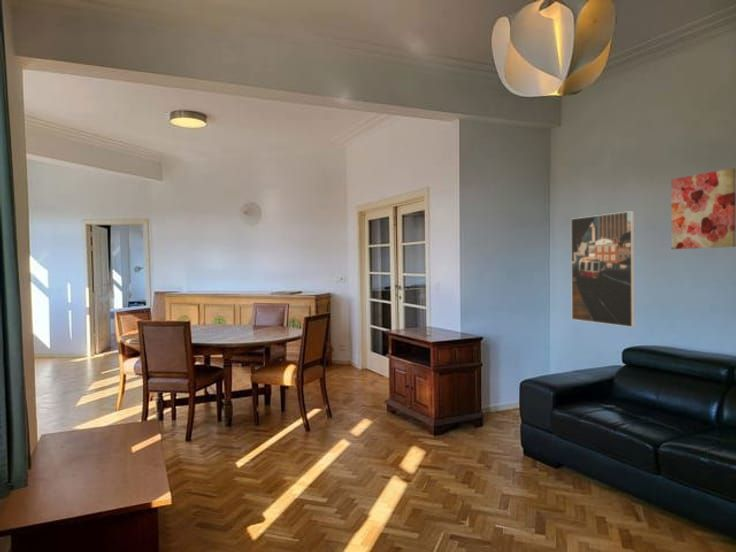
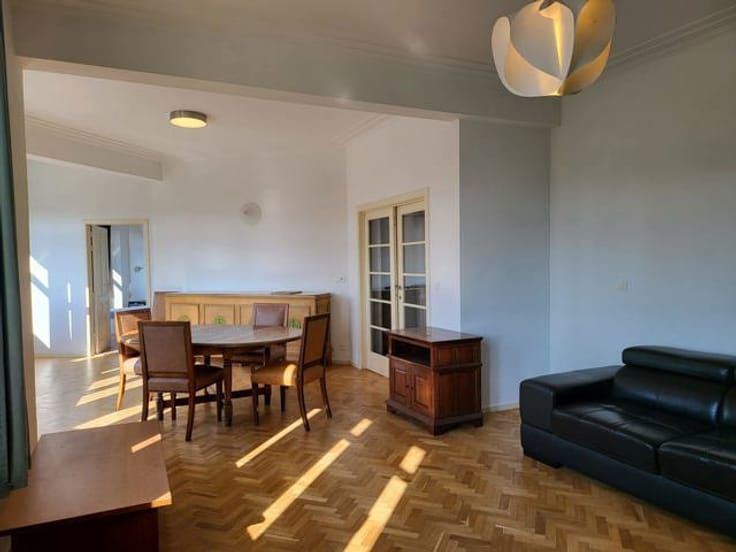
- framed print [570,210,636,328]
- wall art [670,167,736,250]
